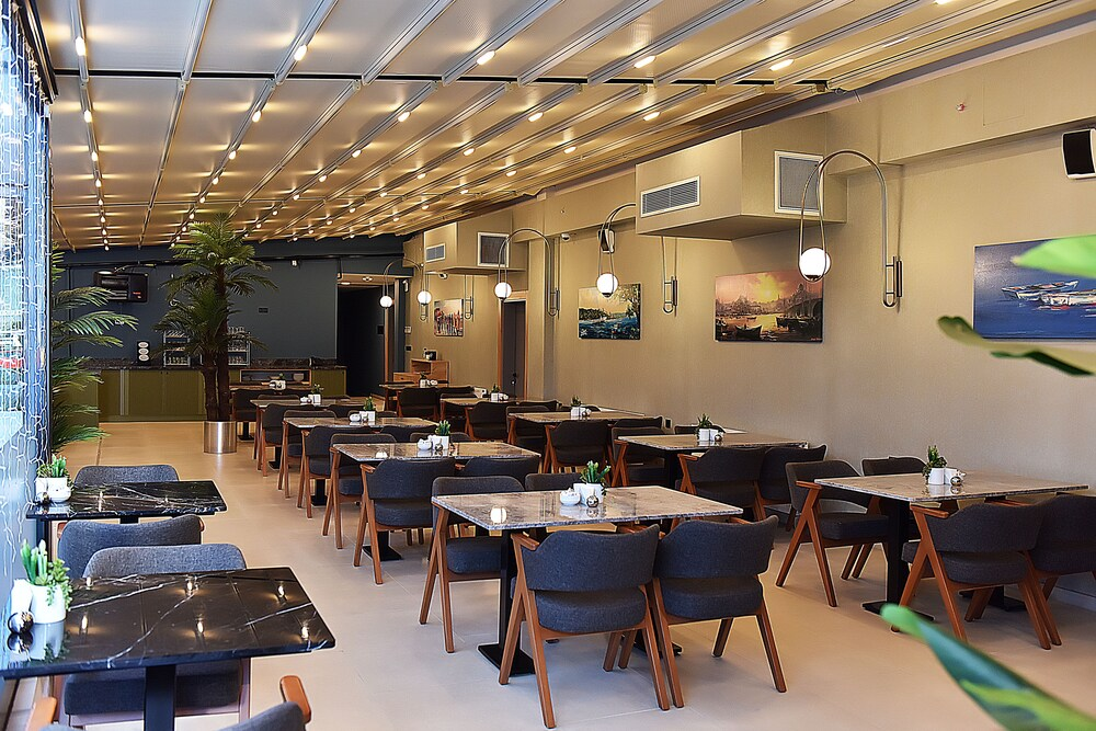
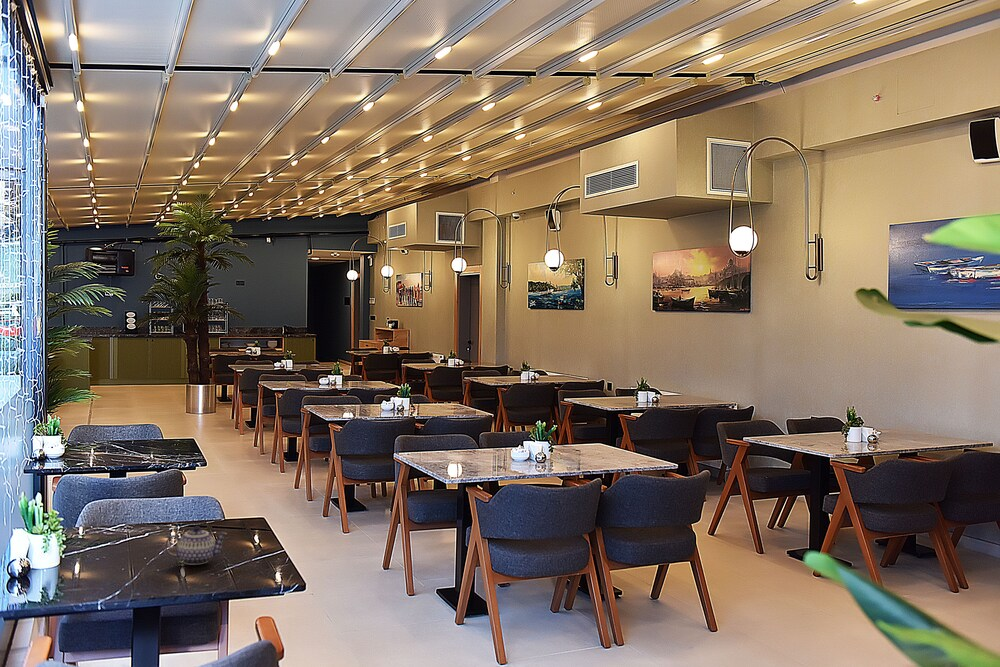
+ teapot [164,525,228,566]
